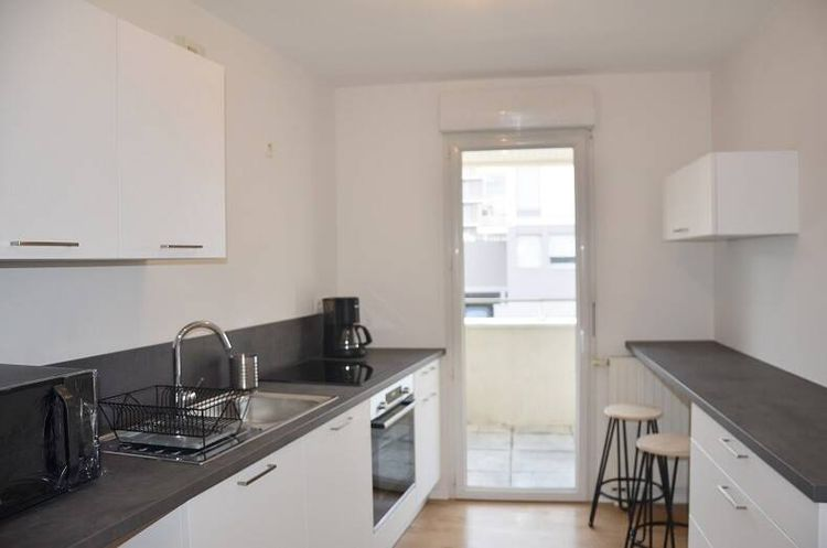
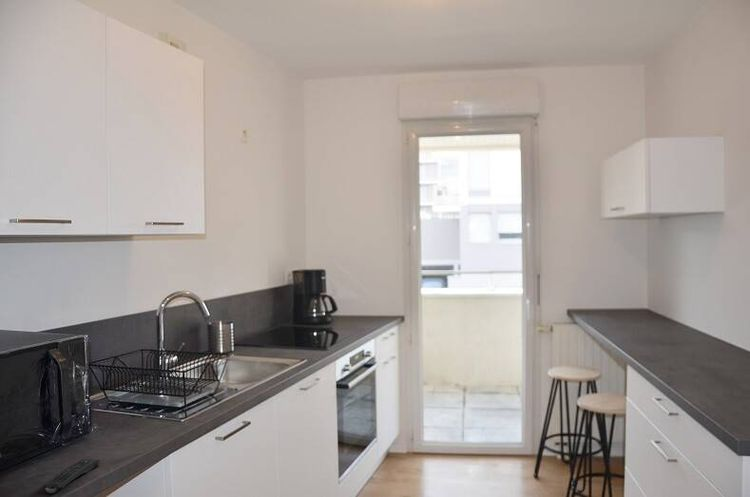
+ remote control [43,458,102,494]
